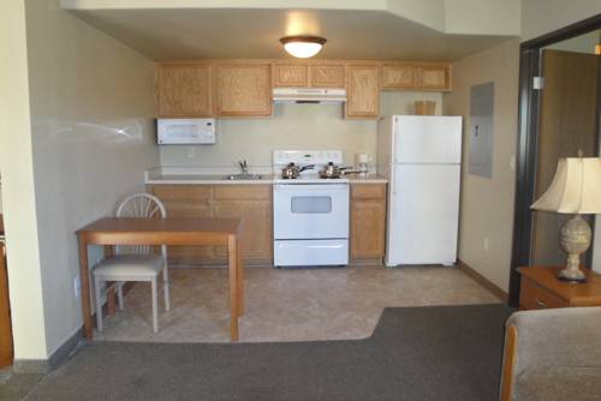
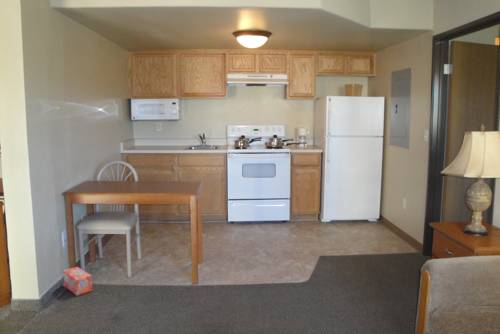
+ box [62,266,93,297]
